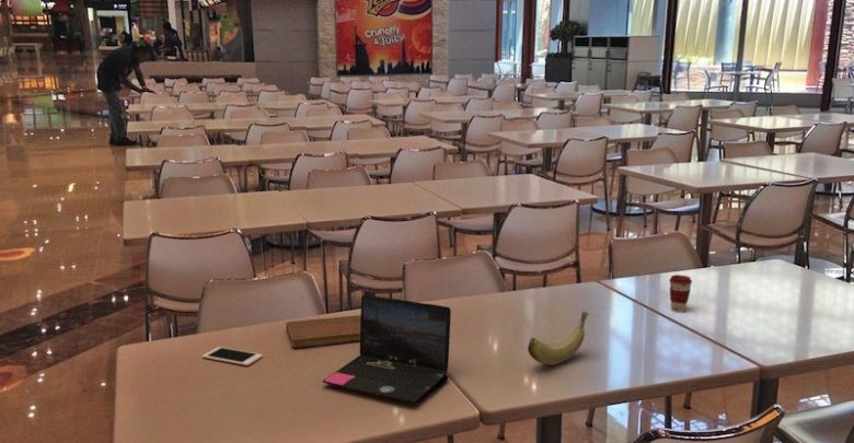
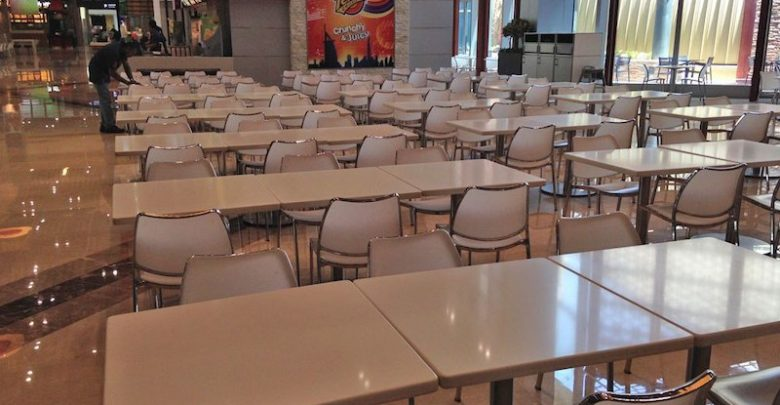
- banana [527,311,590,366]
- notebook [285,314,361,349]
- coffee cup [668,273,693,314]
- cell phone [201,346,264,366]
- laptop [322,294,452,405]
